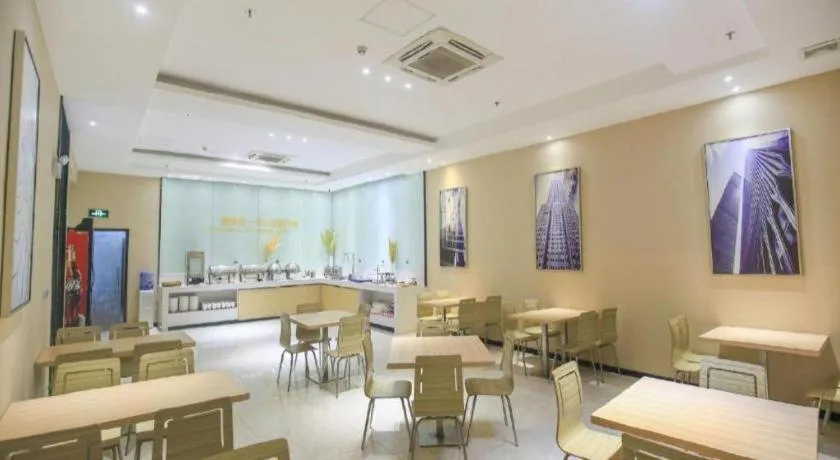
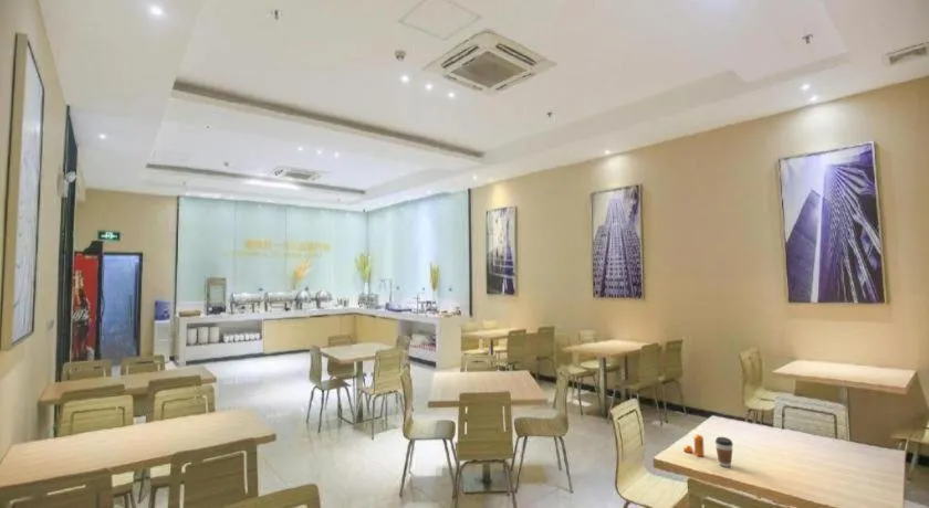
+ pepper shaker [682,433,706,457]
+ coffee cup [714,436,734,468]
